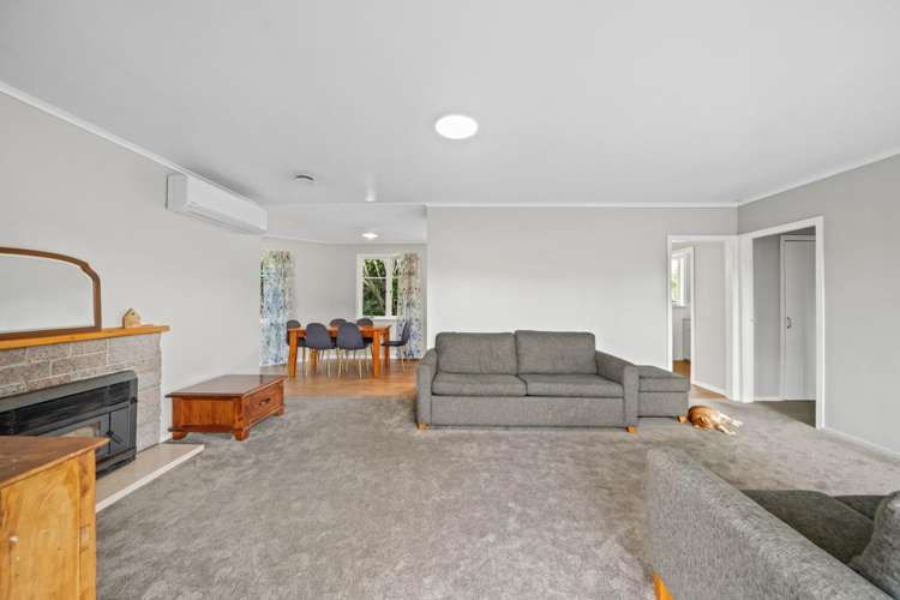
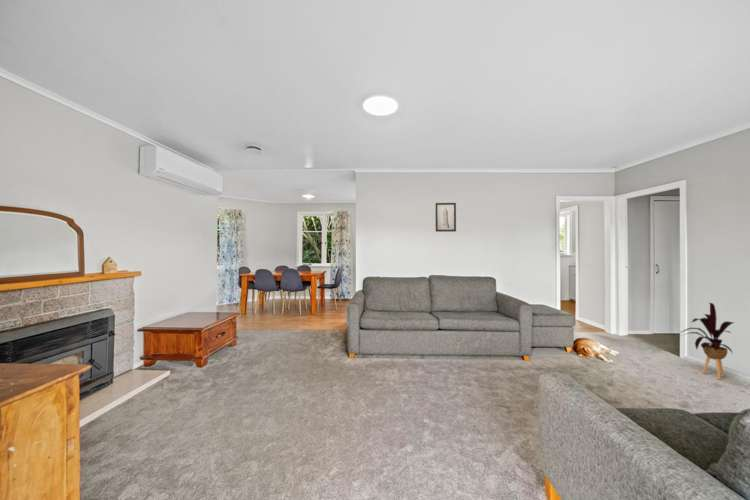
+ wall art [435,202,457,233]
+ house plant [678,302,735,380]
